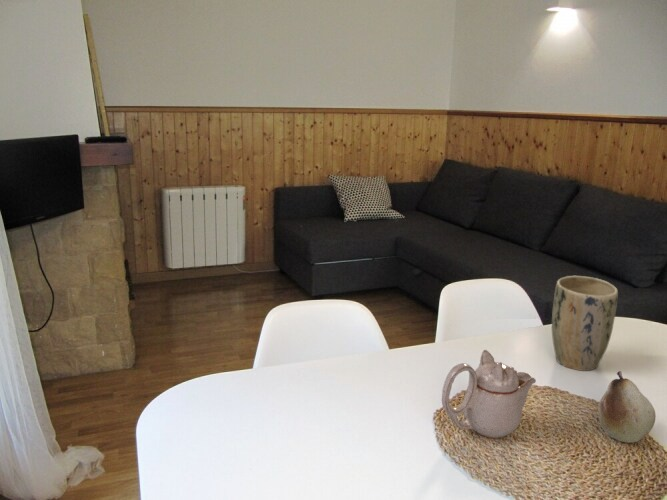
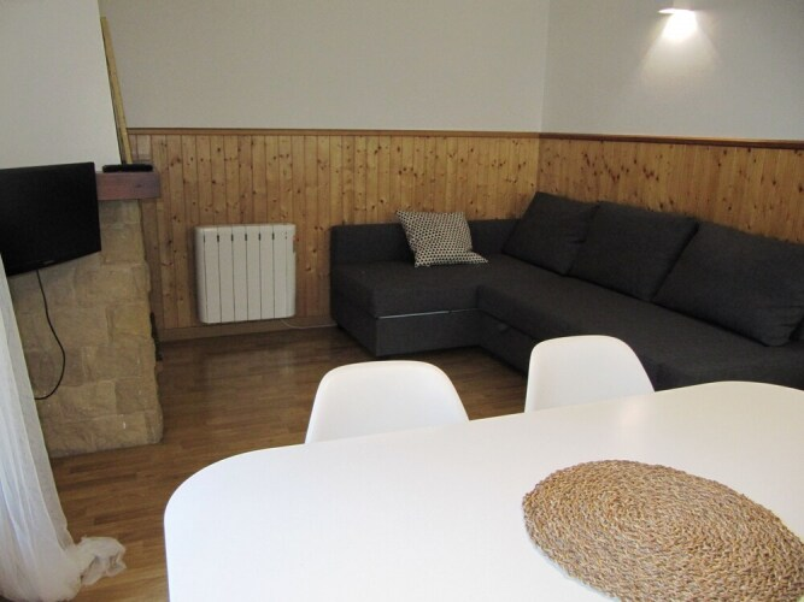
- fruit [598,370,656,444]
- plant pot [551,275,619,372]
- teapot [441,349,537,439]
